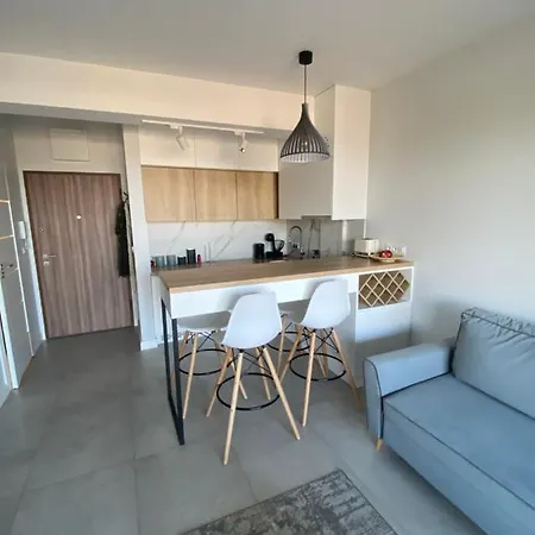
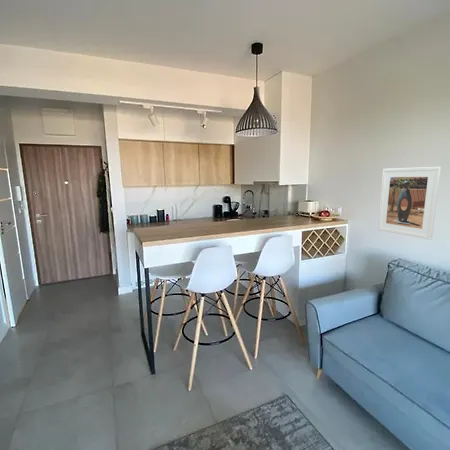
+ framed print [377,166,442,241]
